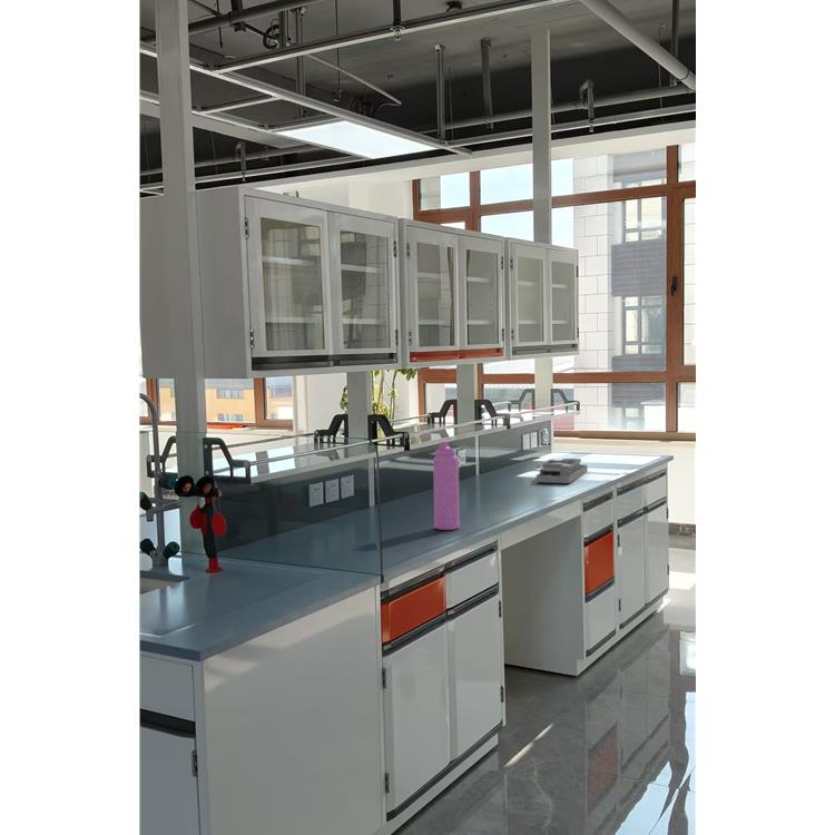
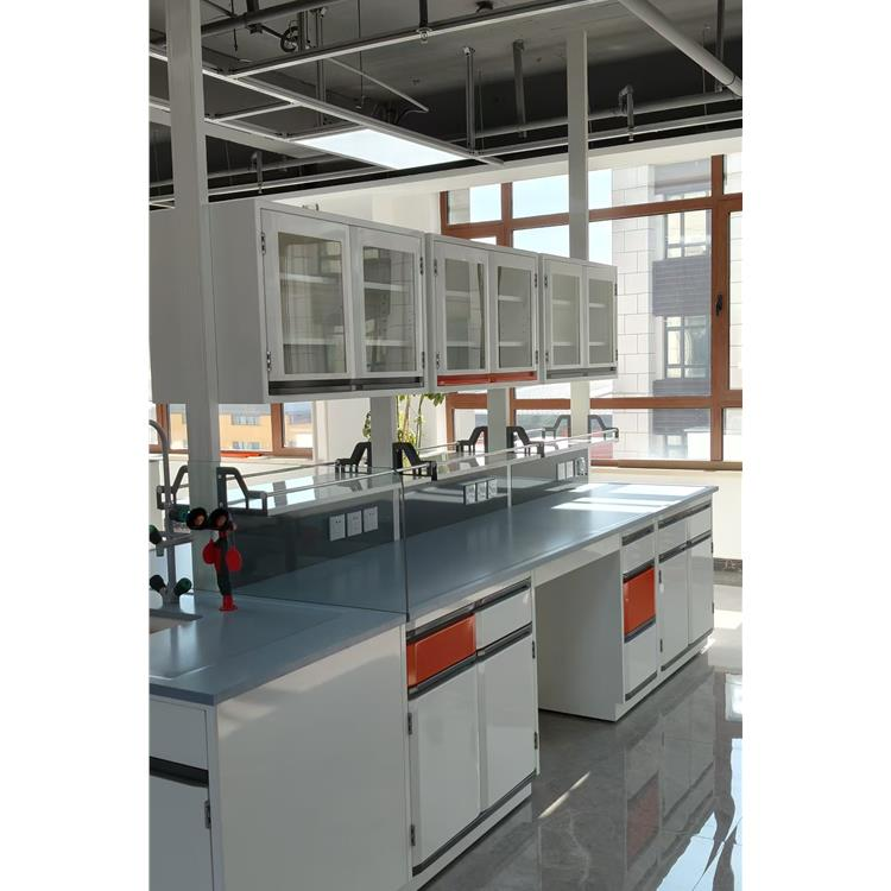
- water bottle [432,440,461,531]
- desk organizer [534,458,589,484]
